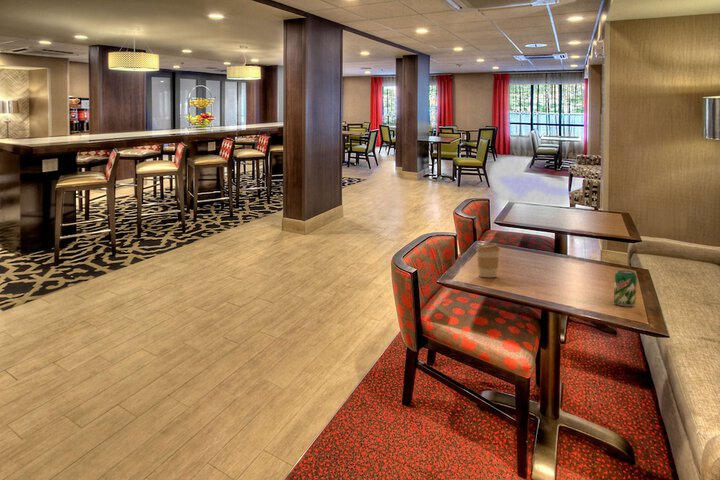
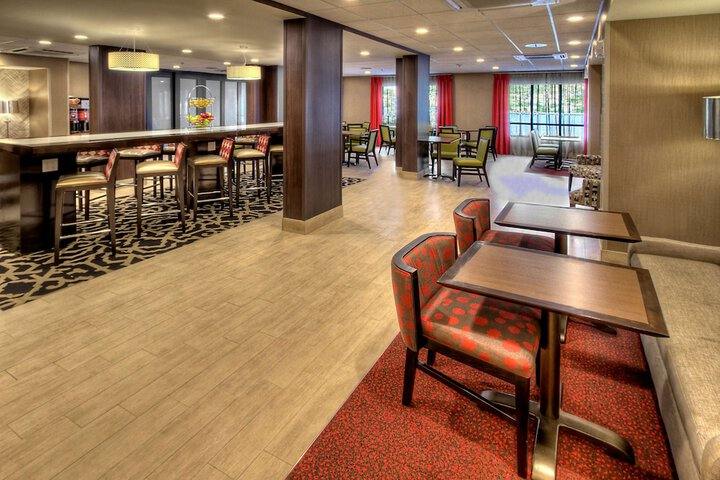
- coffee cup [475,243,501,278]
- beverage can [613,269,638,307]
